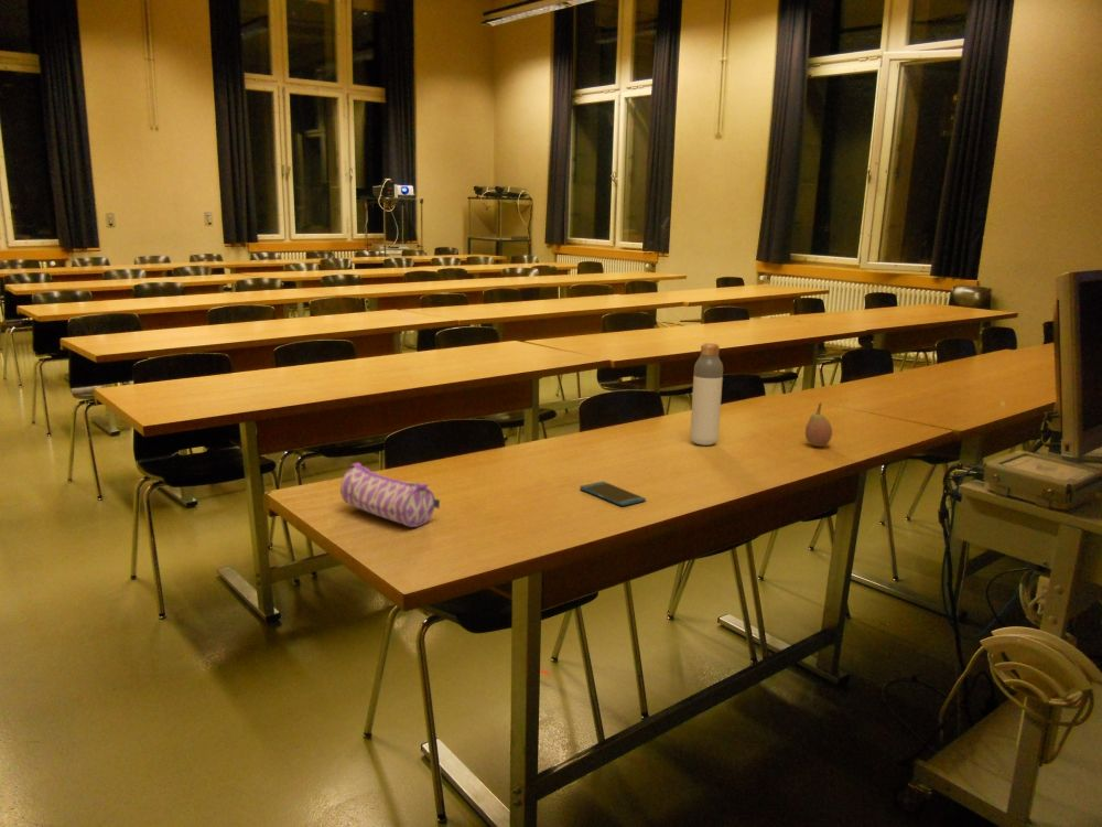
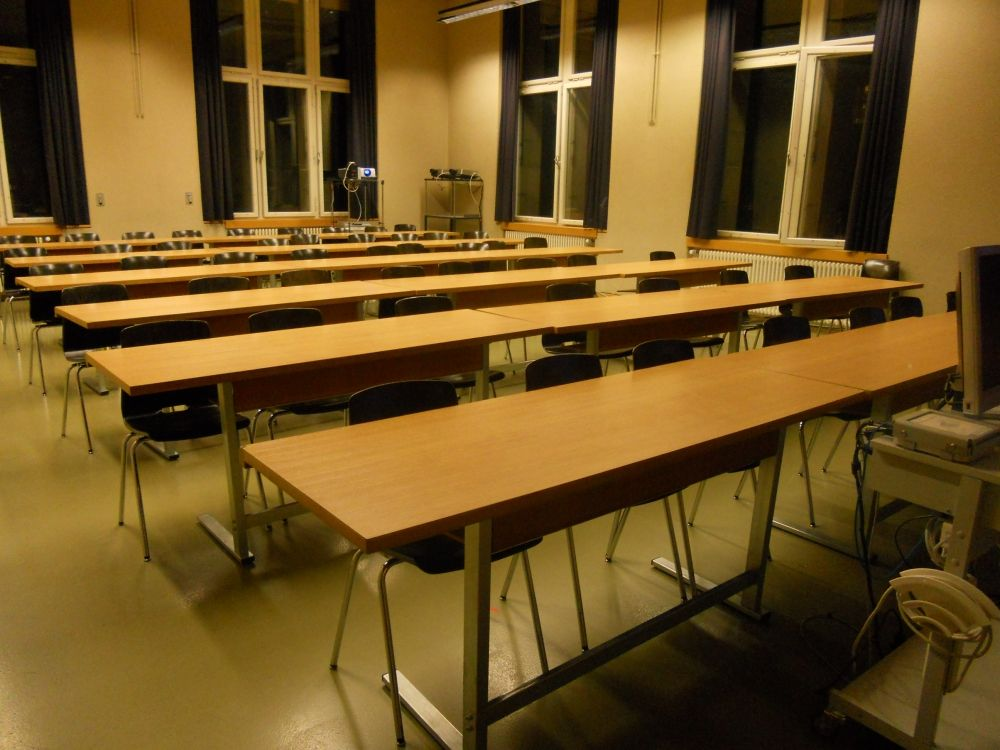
- bottle [689,342,724,447]
- smartphone [579,481,647,507]
- pencil case [339,462,441,528]
- fruit [804,402,833,448]
